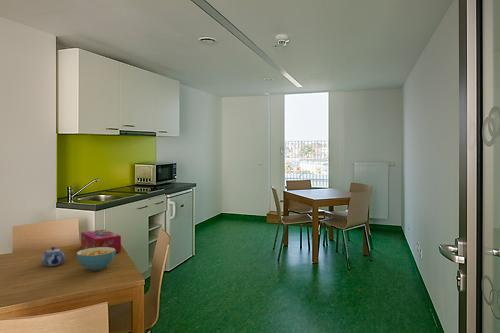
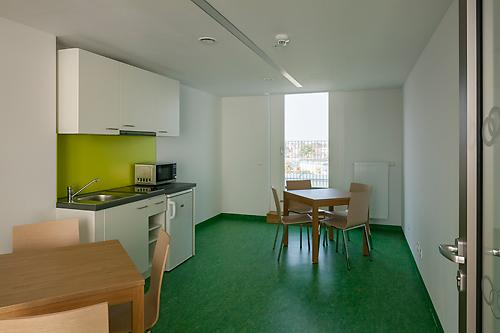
- cereal bowl [76,247,117,271]
- tissue box [80,229,122,253]
- teapot [40,246,66,267]
